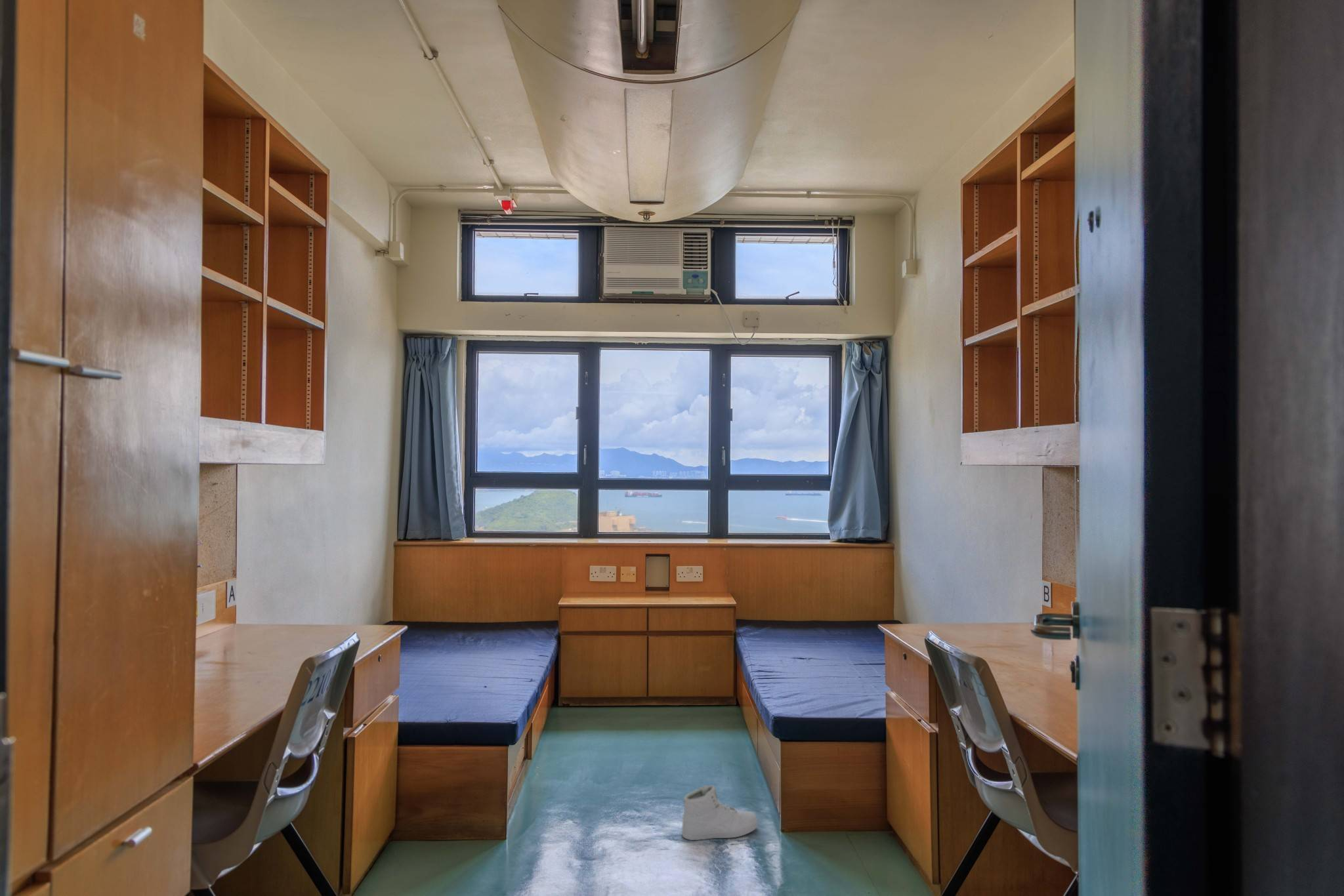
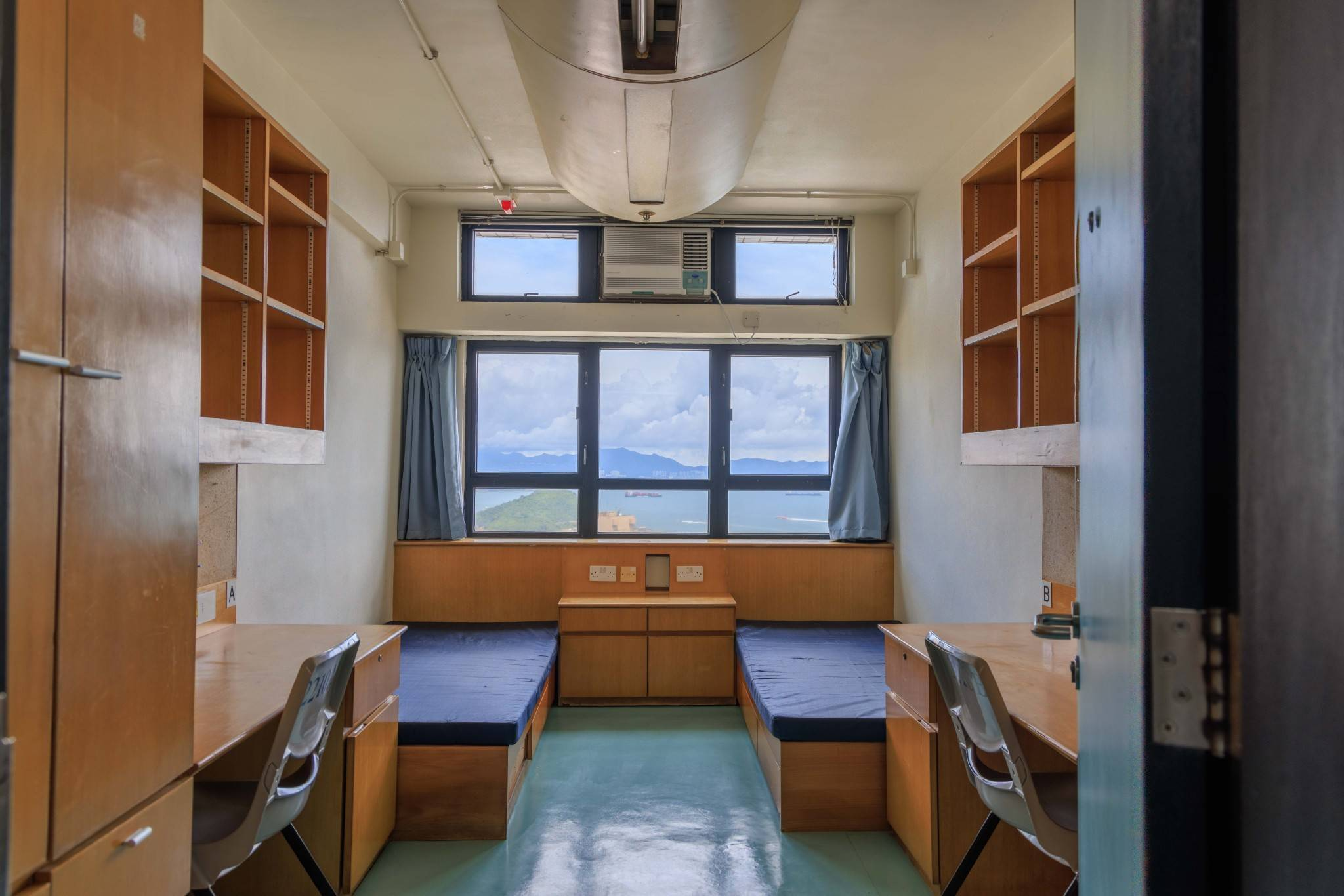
- sneaker [681,784,759,841]
